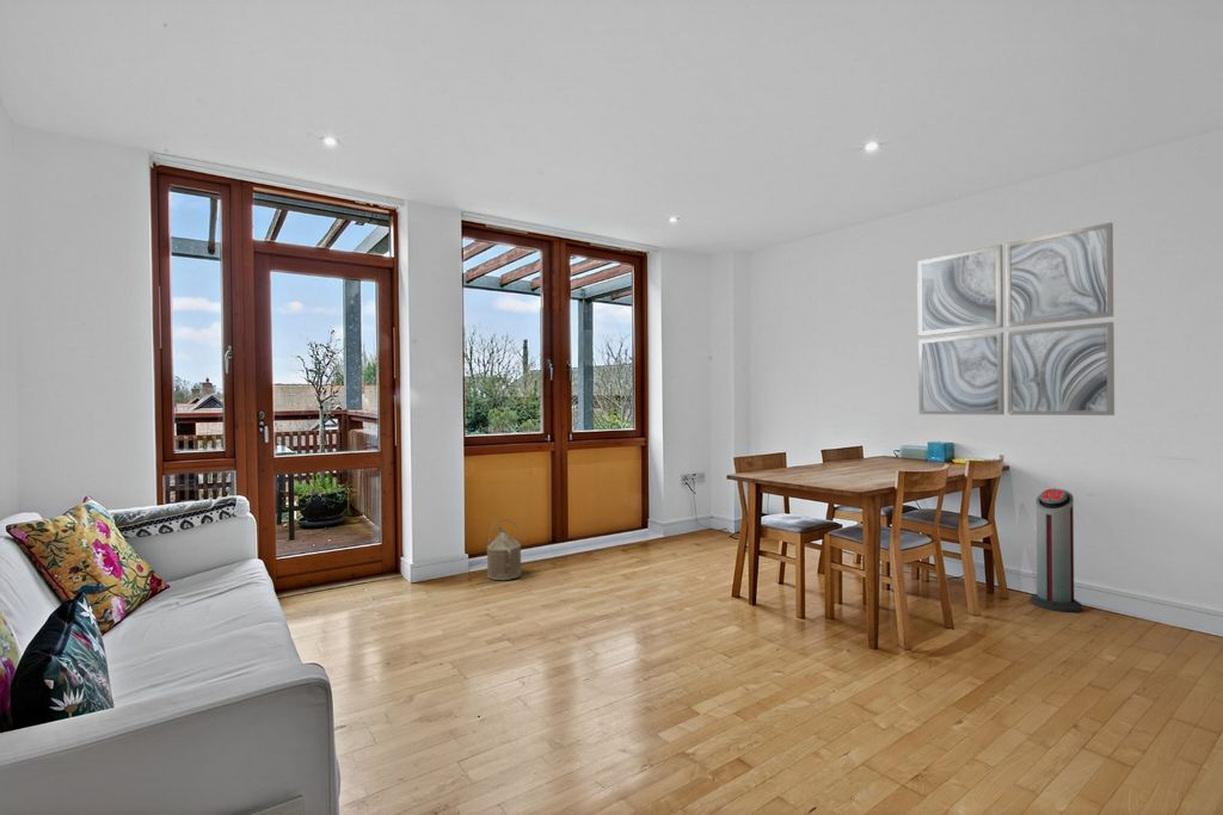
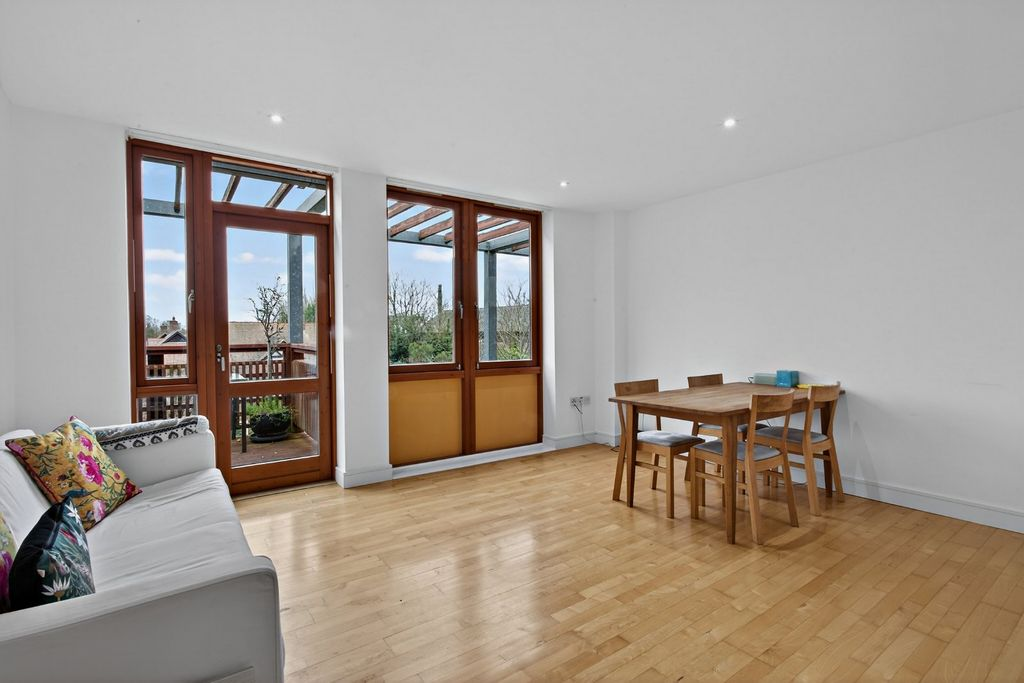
- air purifier [1028,487,1083,613]
- watering can [486,519,522,581]
- wall art [916,221,1116,416]
